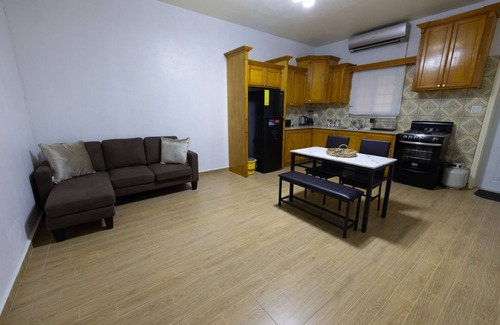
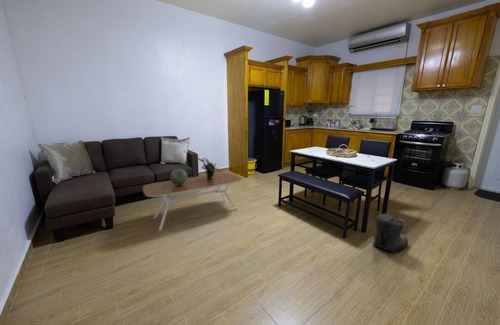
+ potted plant [197,156,222,180]
+ decorative sphere [169,168,188,186]
+ coffee table [142,172,243,232]
+ boots [372,213,409,253]
